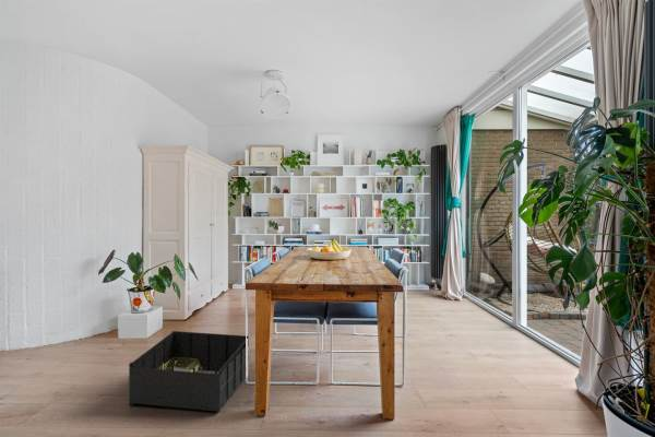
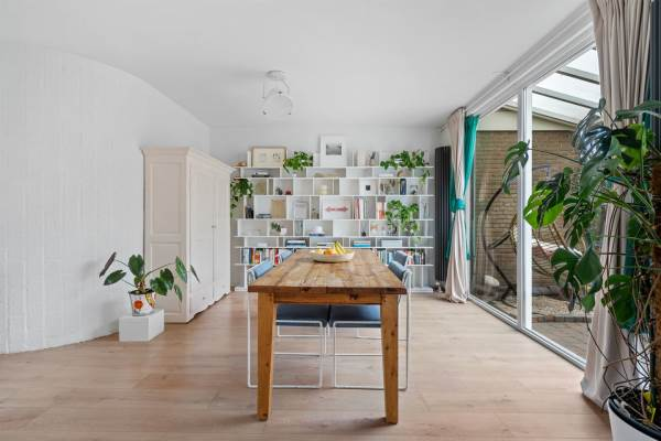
- storage bin [128,330,250,413]
